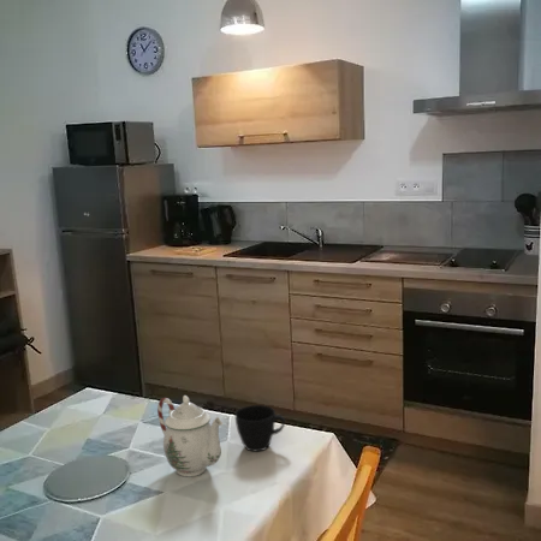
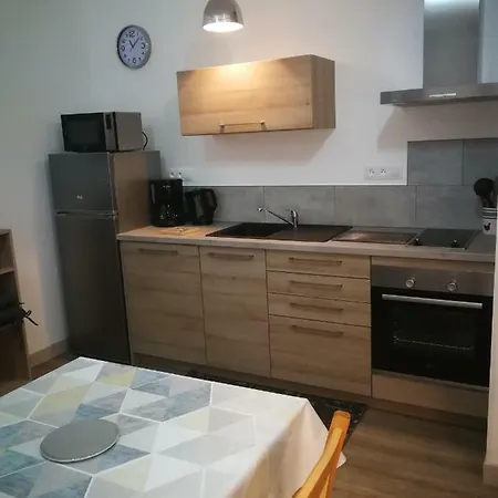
- teapot [156,394,224,477]
- cup [234,404,286,452]
